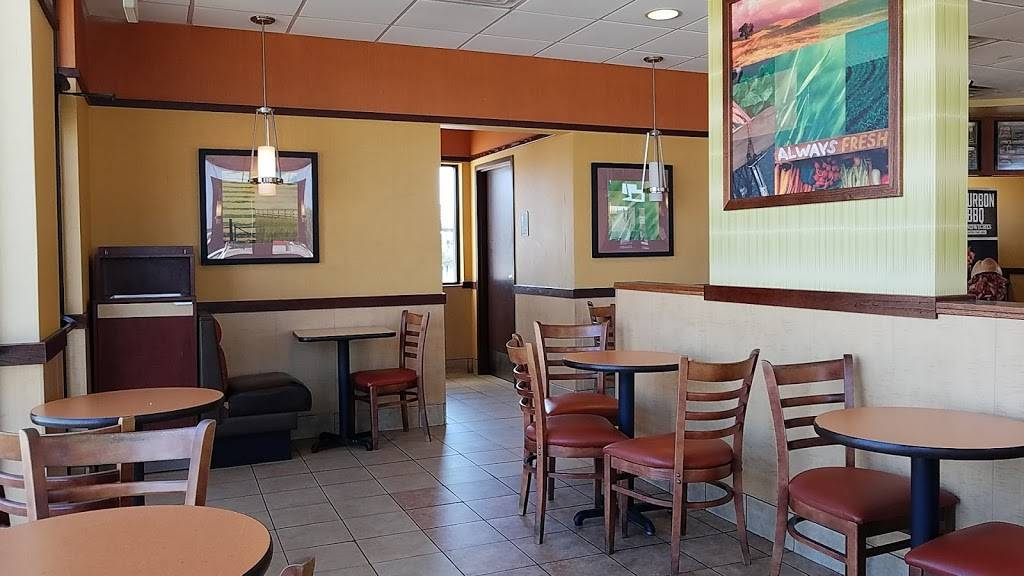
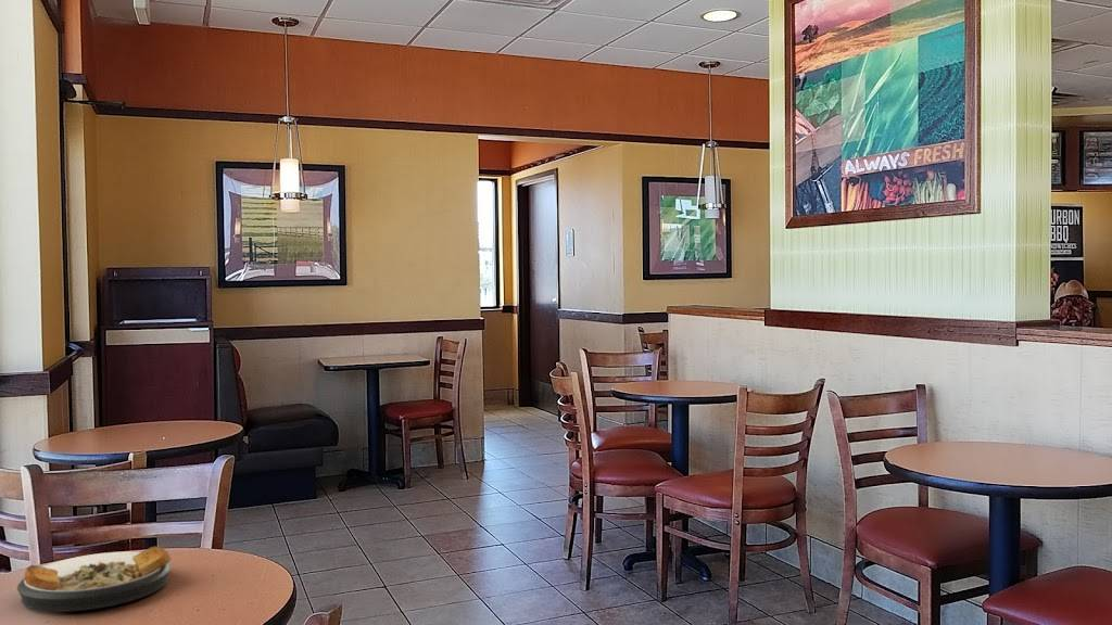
+ plate [16,546,173,613]
